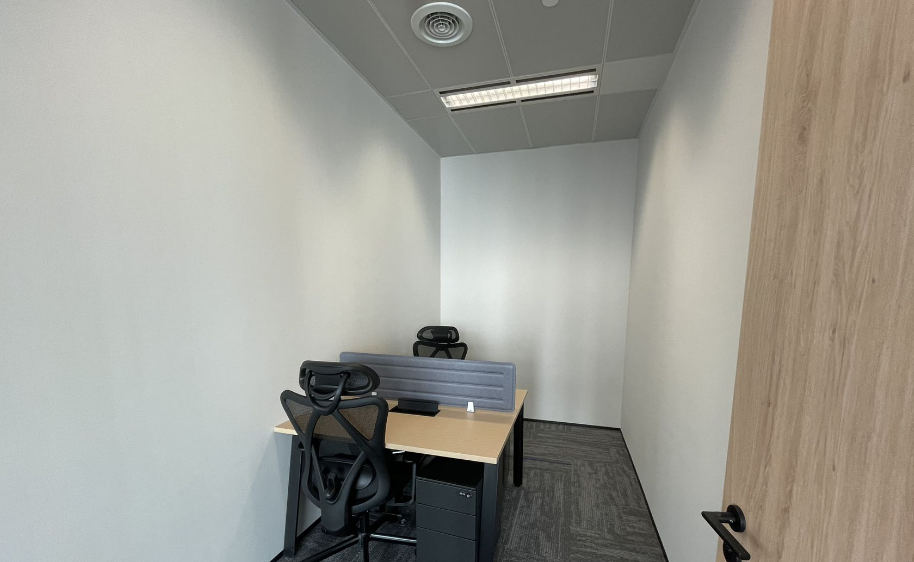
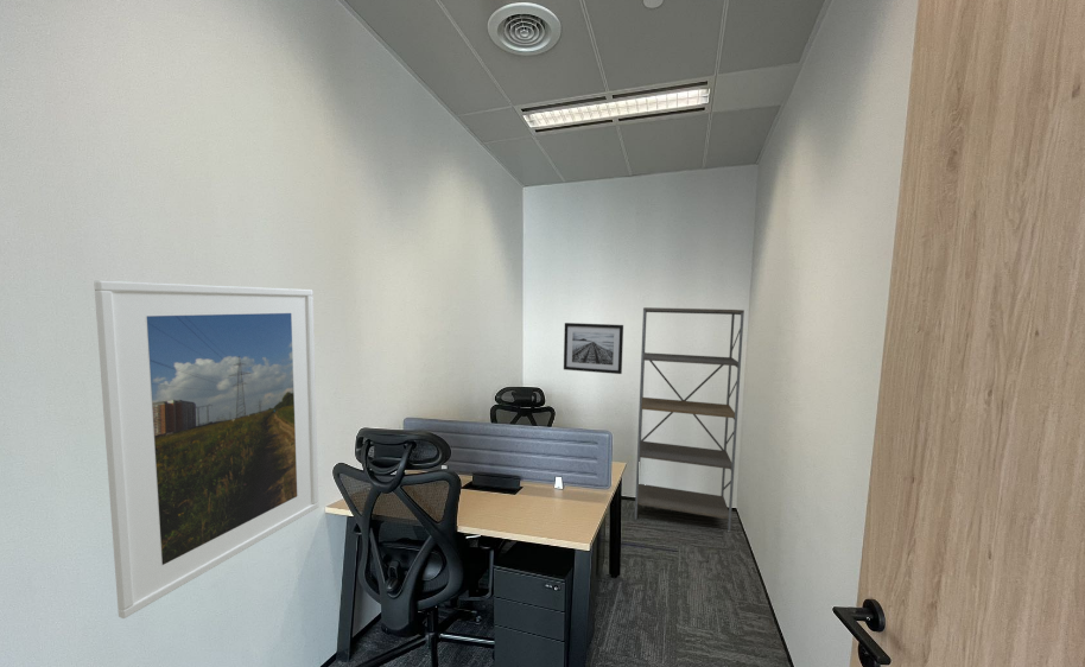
+ shelving unit [634,306,745,532]
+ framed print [93,280,321,620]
+ wall art [563,322,624,375]
